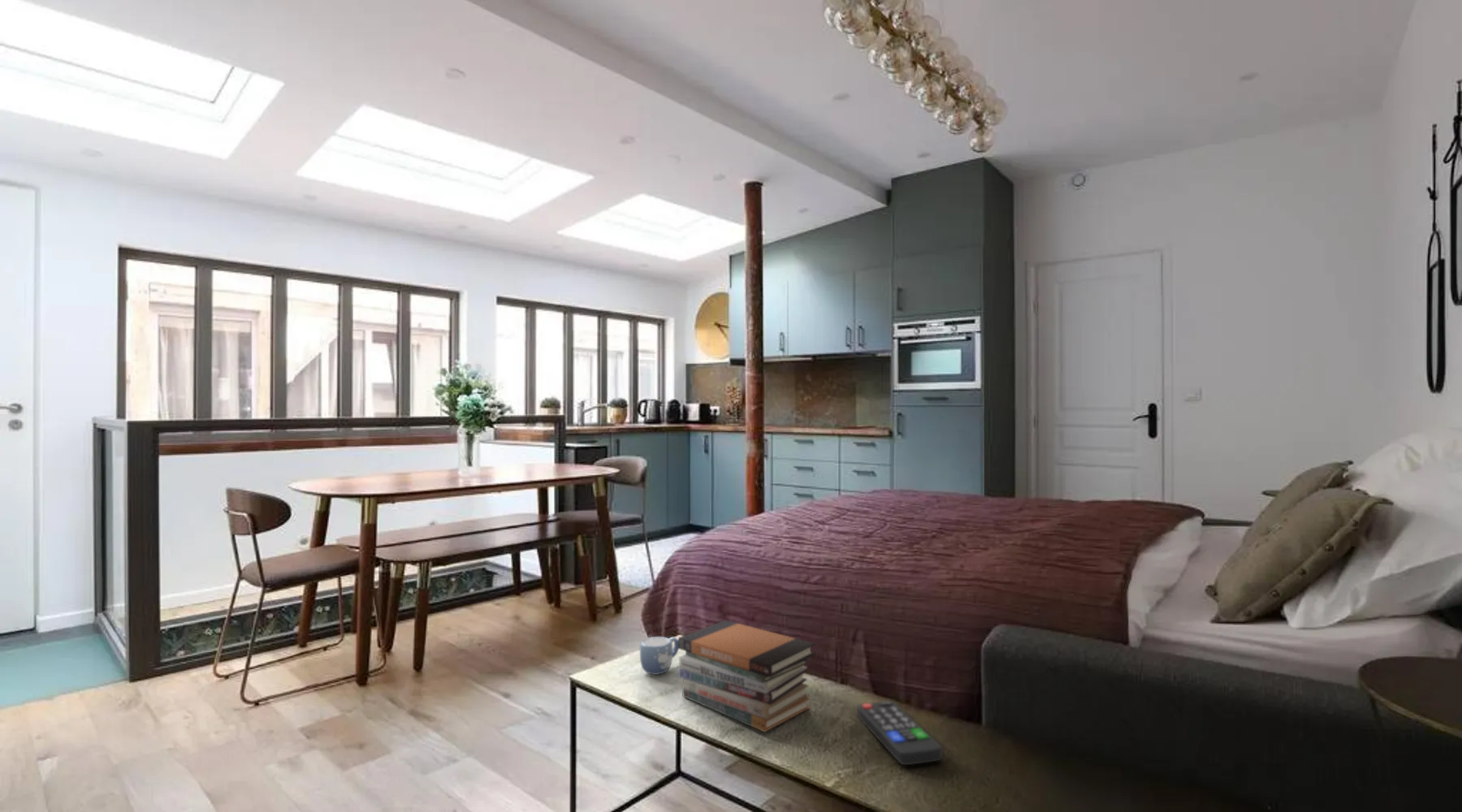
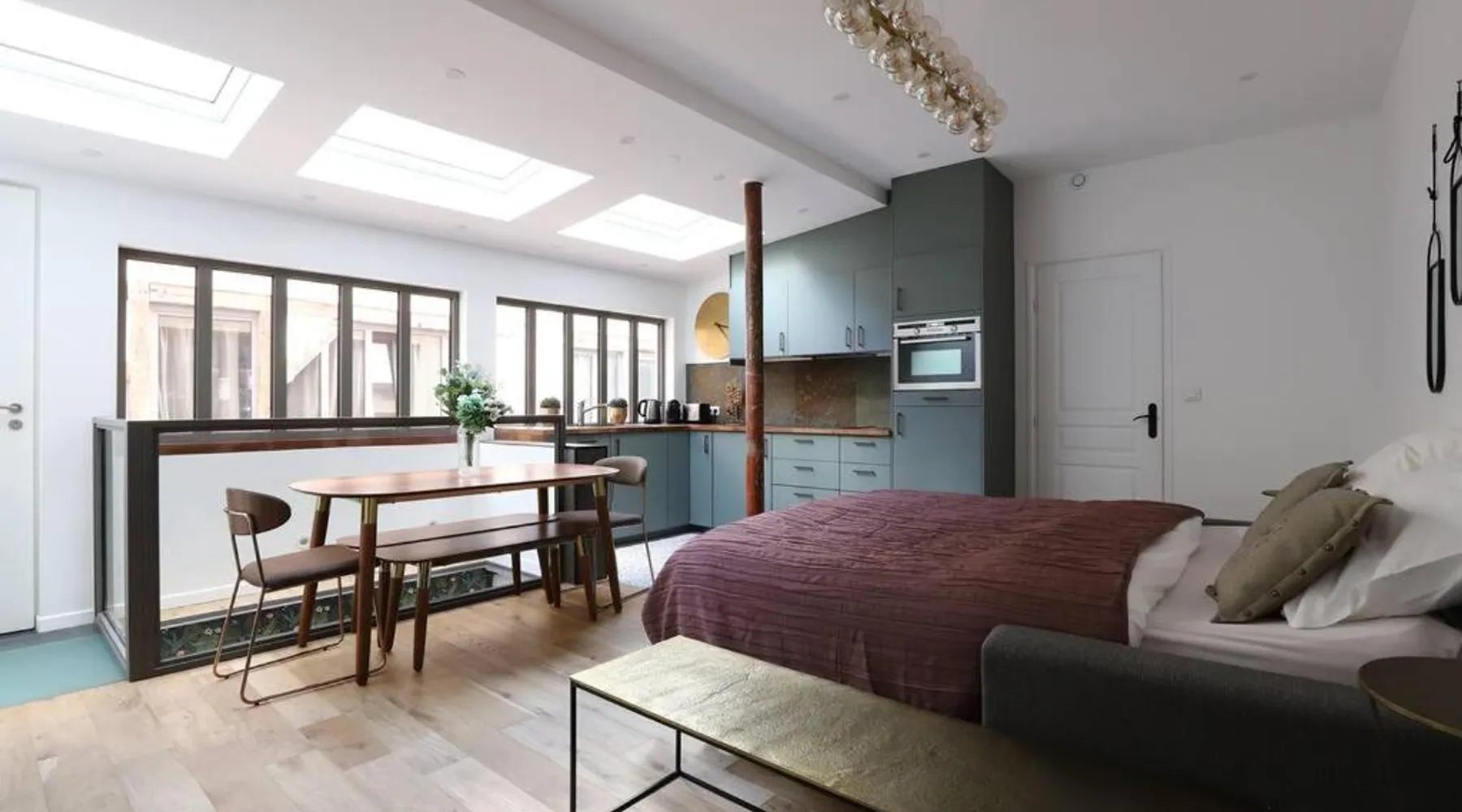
- book stack [677,620,816,733]
- remote control [857,701,943,766]
- mug [638,636,680,676]
